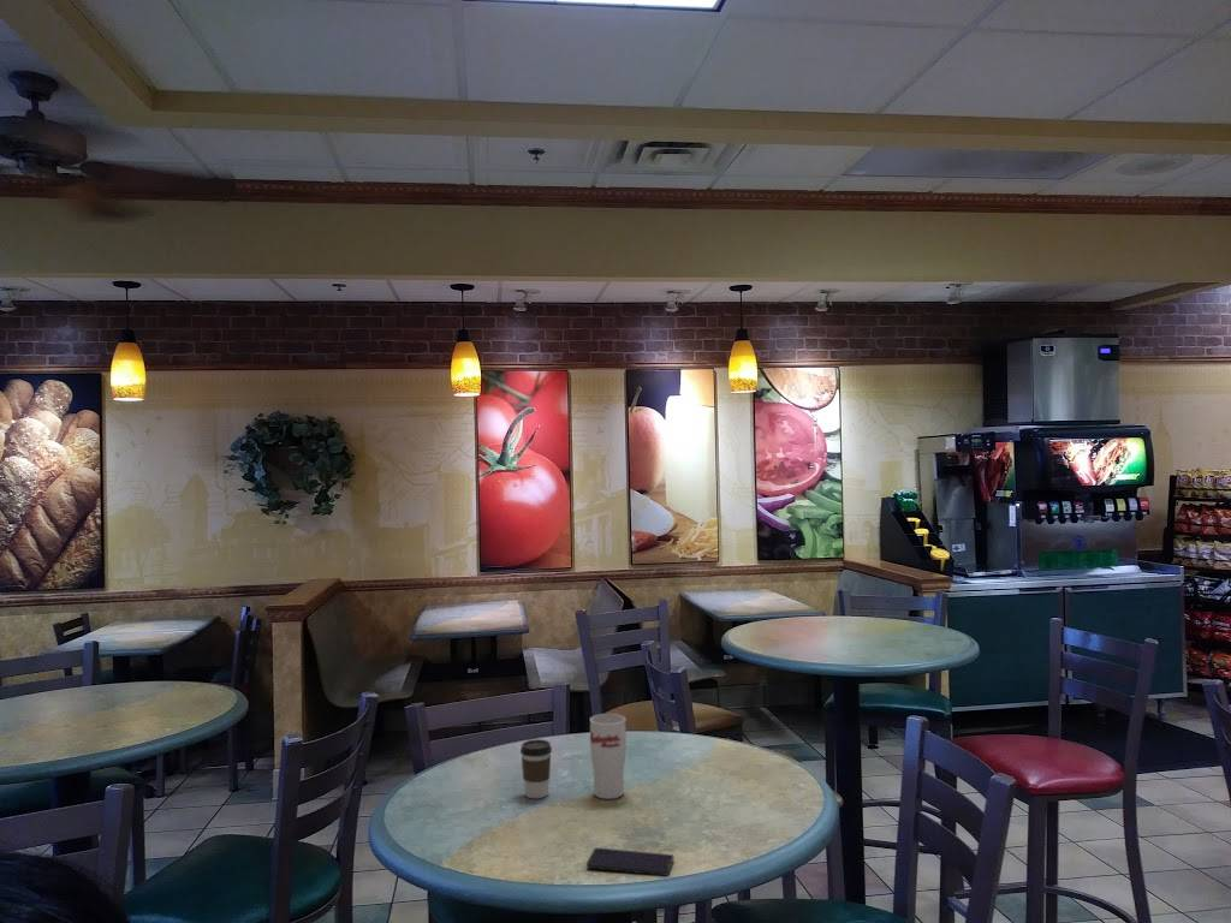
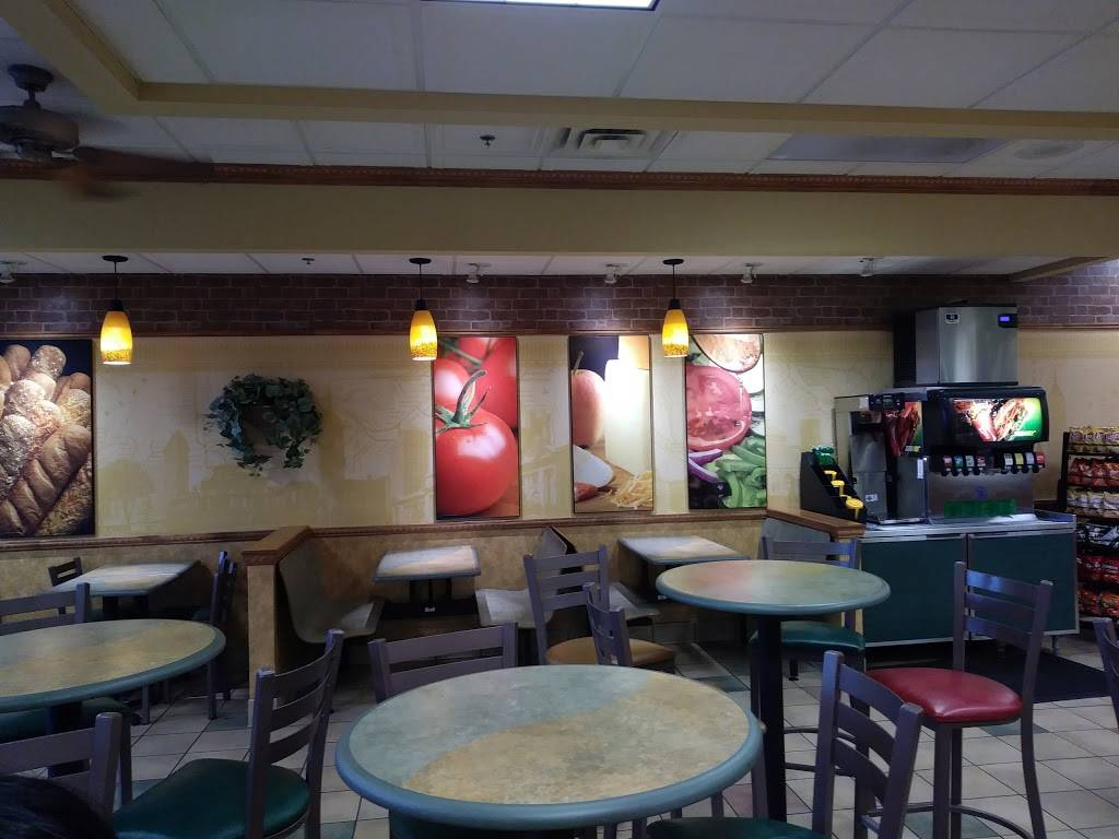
- cup [589,713,628,800]
- smartphone [585,847,674,877]
- coffee cup [519,738,553,799]
